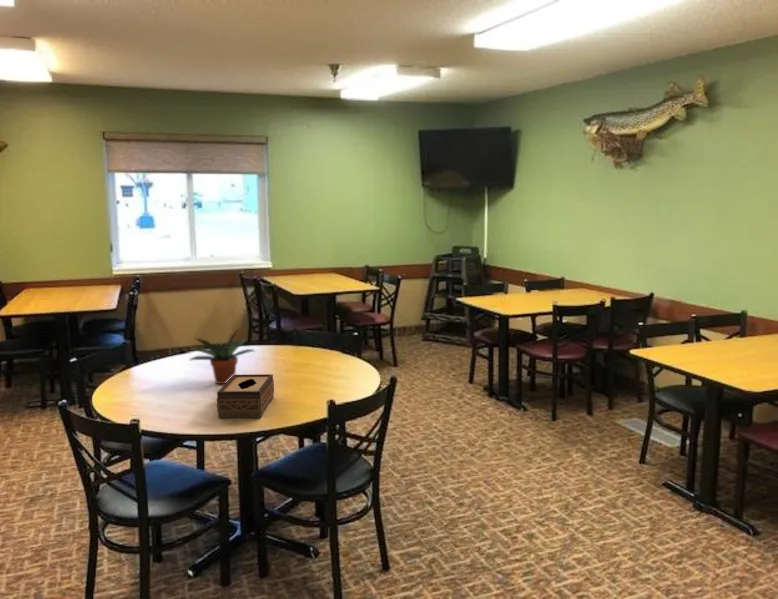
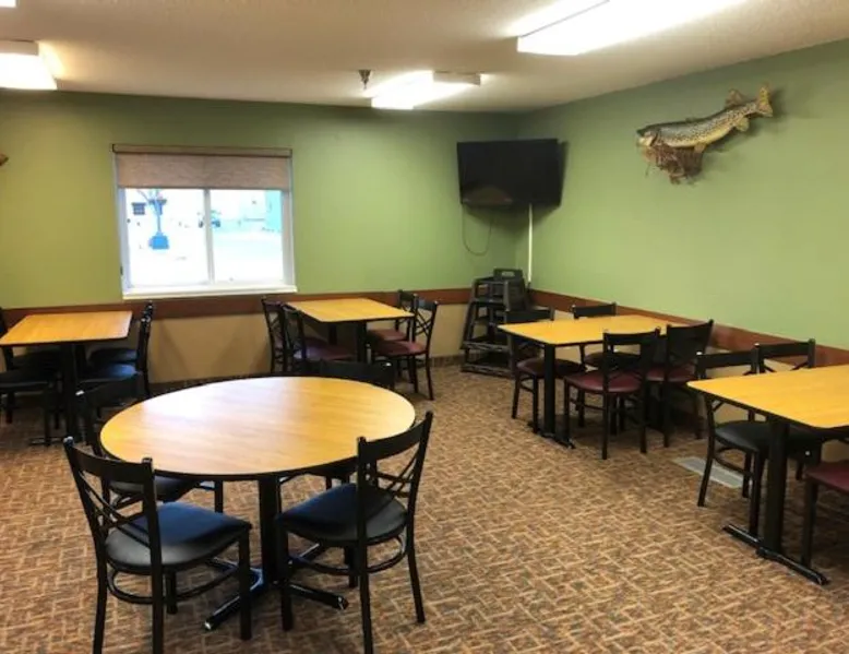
- potted plant [188,327,255,385]
- tissue box [216,373,275,419]
